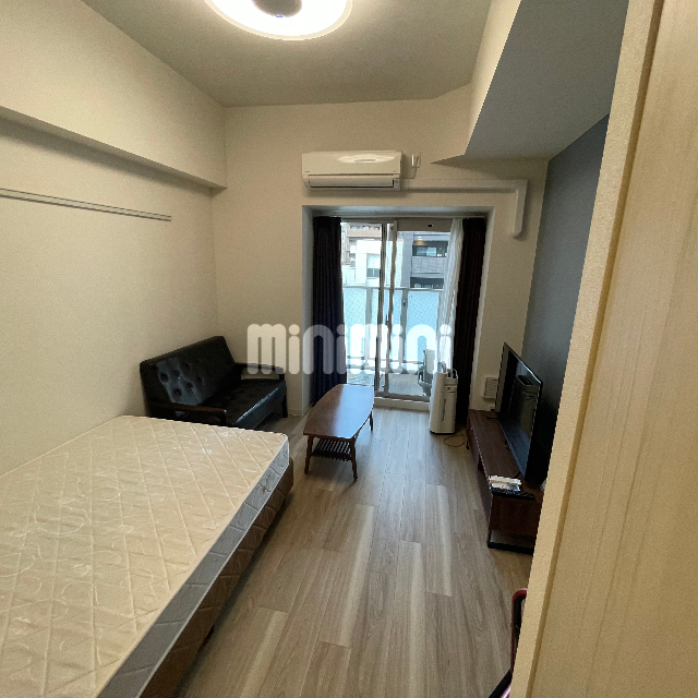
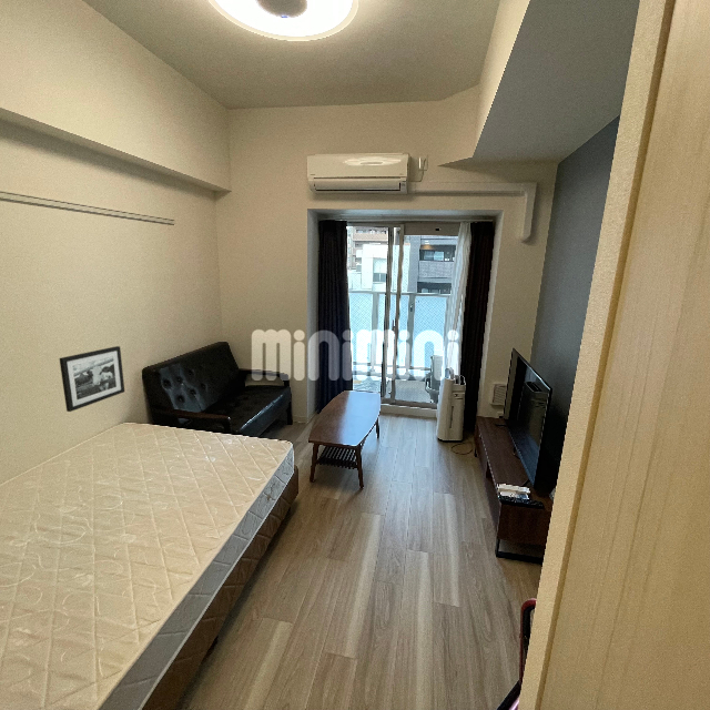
+ picture frame [59,345,125,413]
